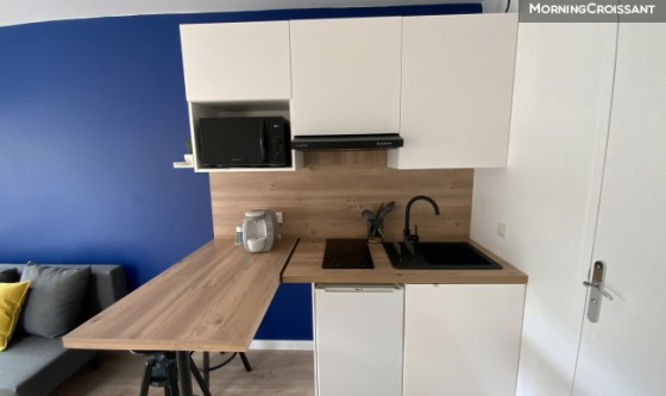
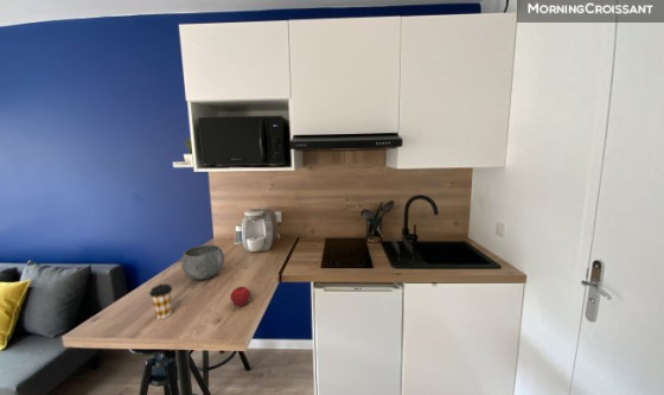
+ coffee cup [148,282,174,320]
+ apple [229,285,253,307]
+ bowl [180,244,225,281]
